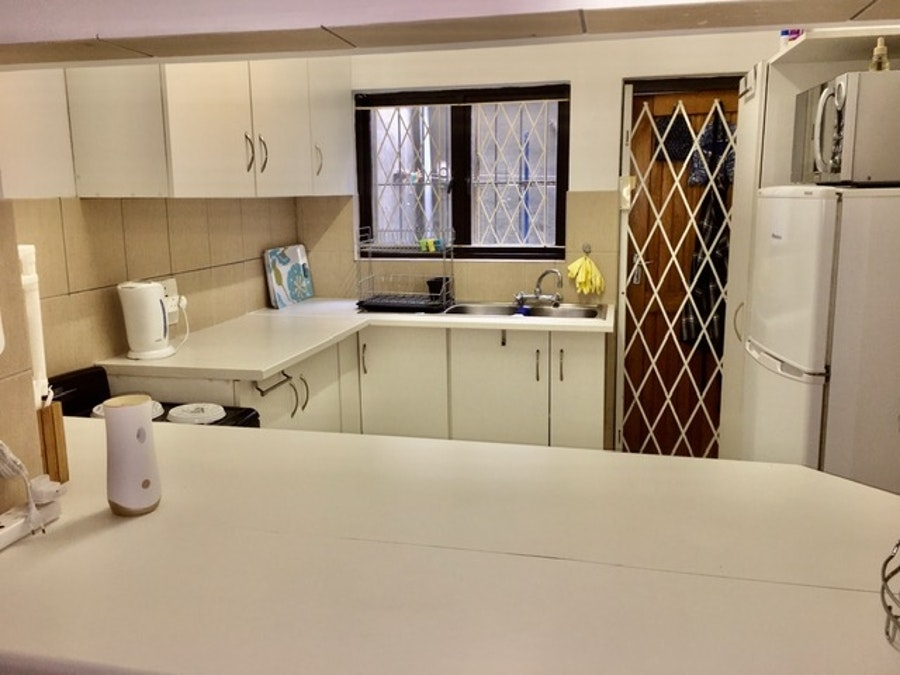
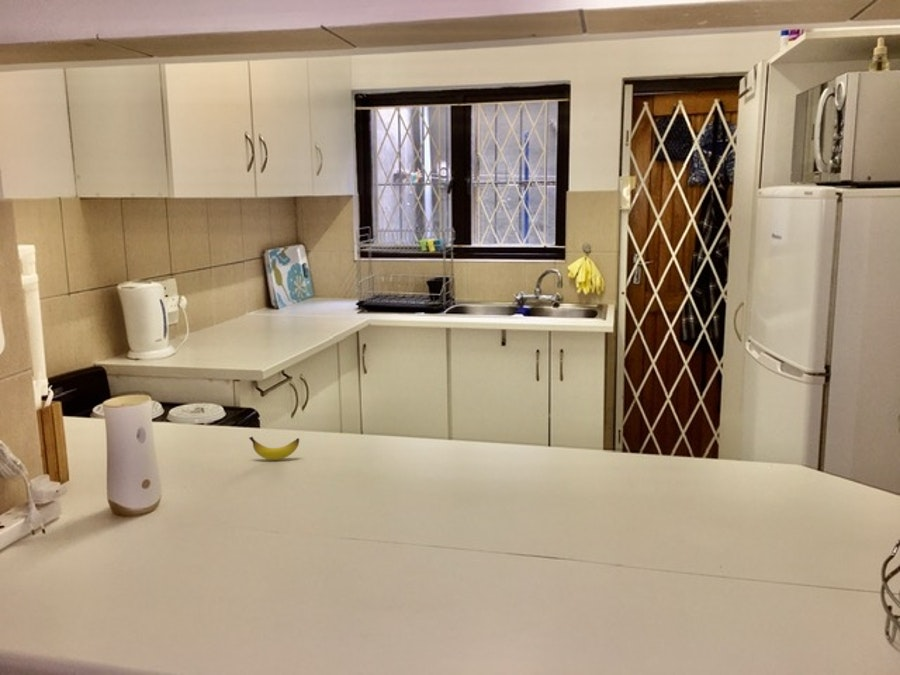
+ banana [248,435,300,461]
